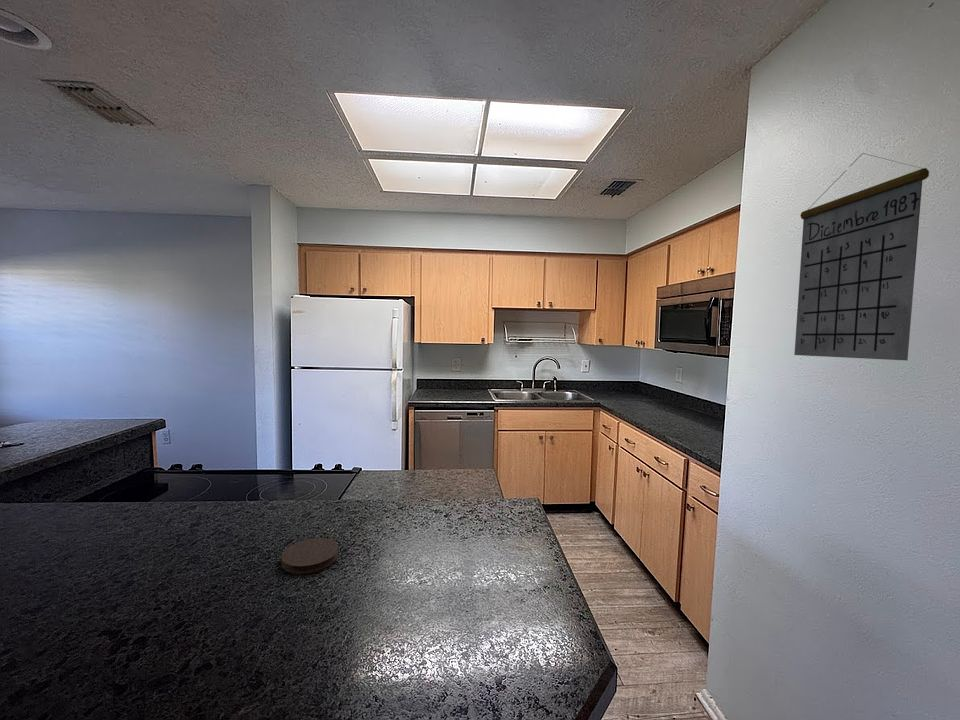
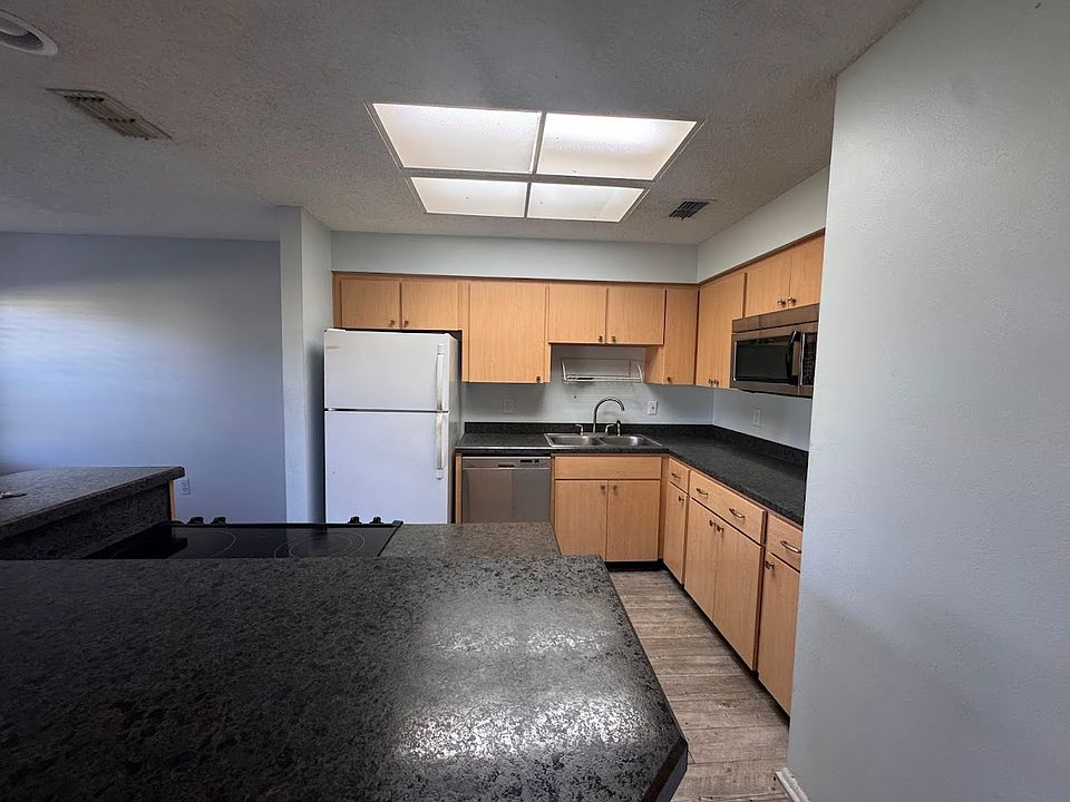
- coaster [280,537,339,575]
- calendar [793,152,930,361]
